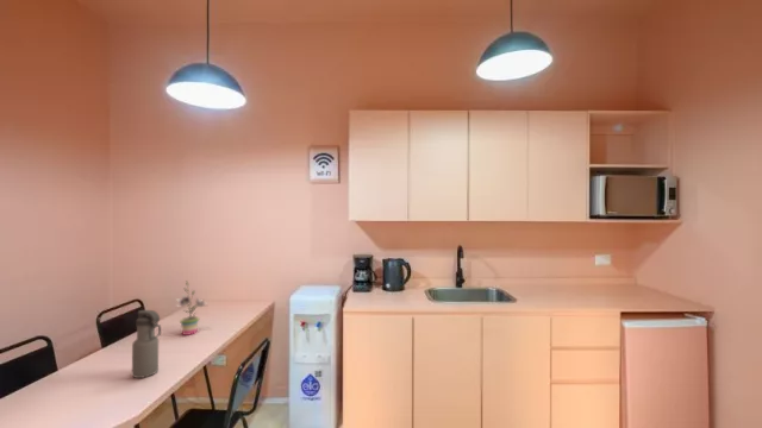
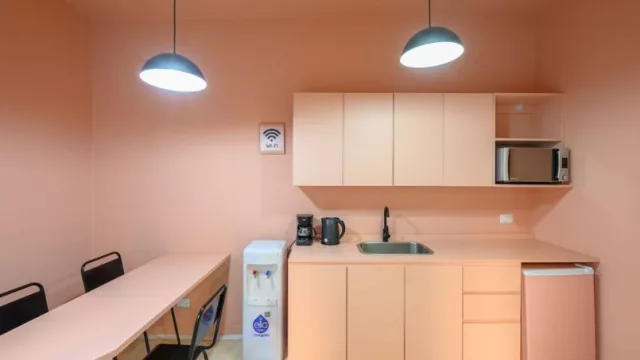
- potted plant [175,279,208,336]
- water bottle [131,309,162,379]
